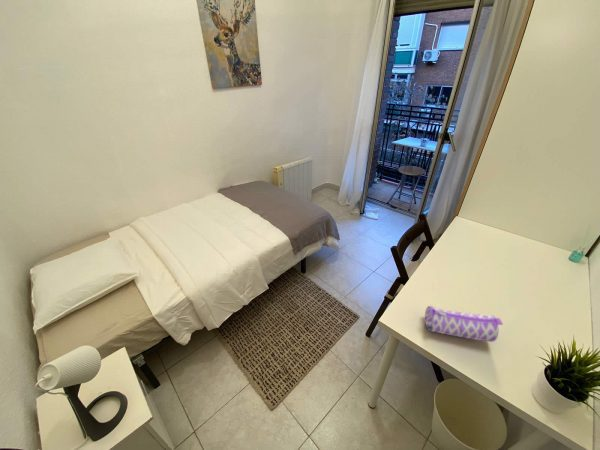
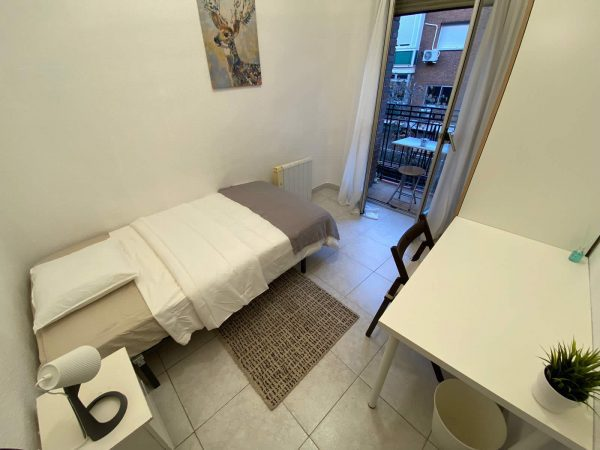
- pencil case [424,305,504,343]
